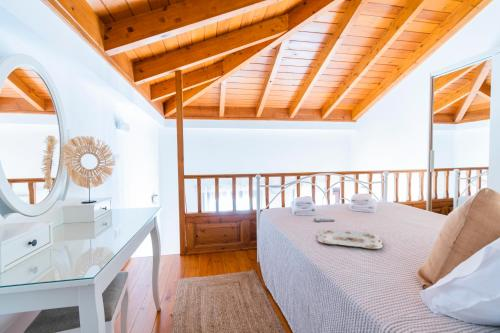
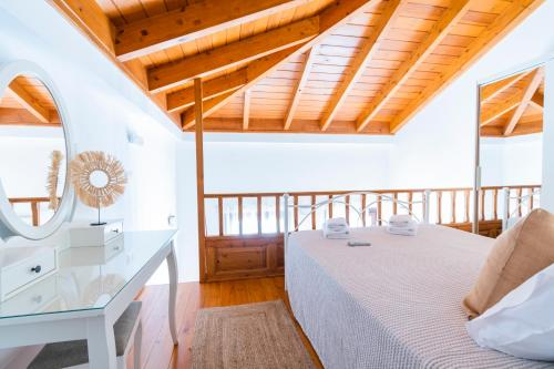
- serving tray [316,228,384,250]
